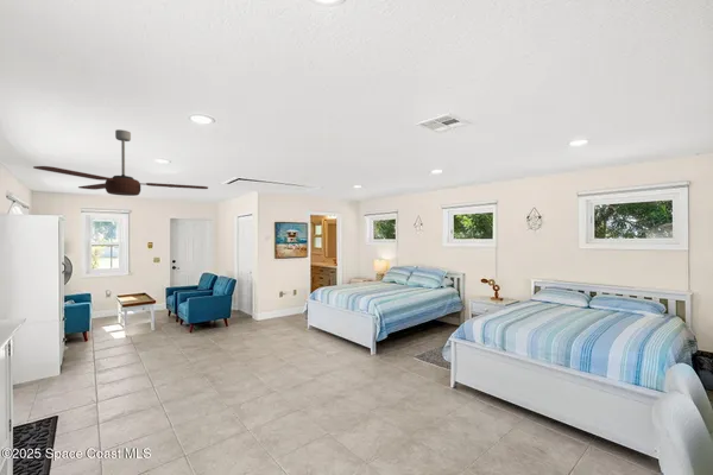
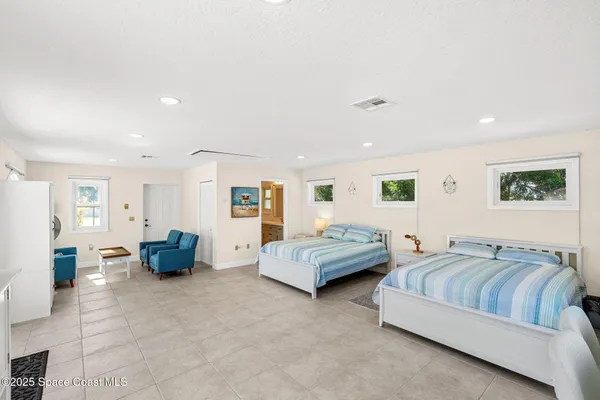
- ceiling fan [32,128,209,197]
